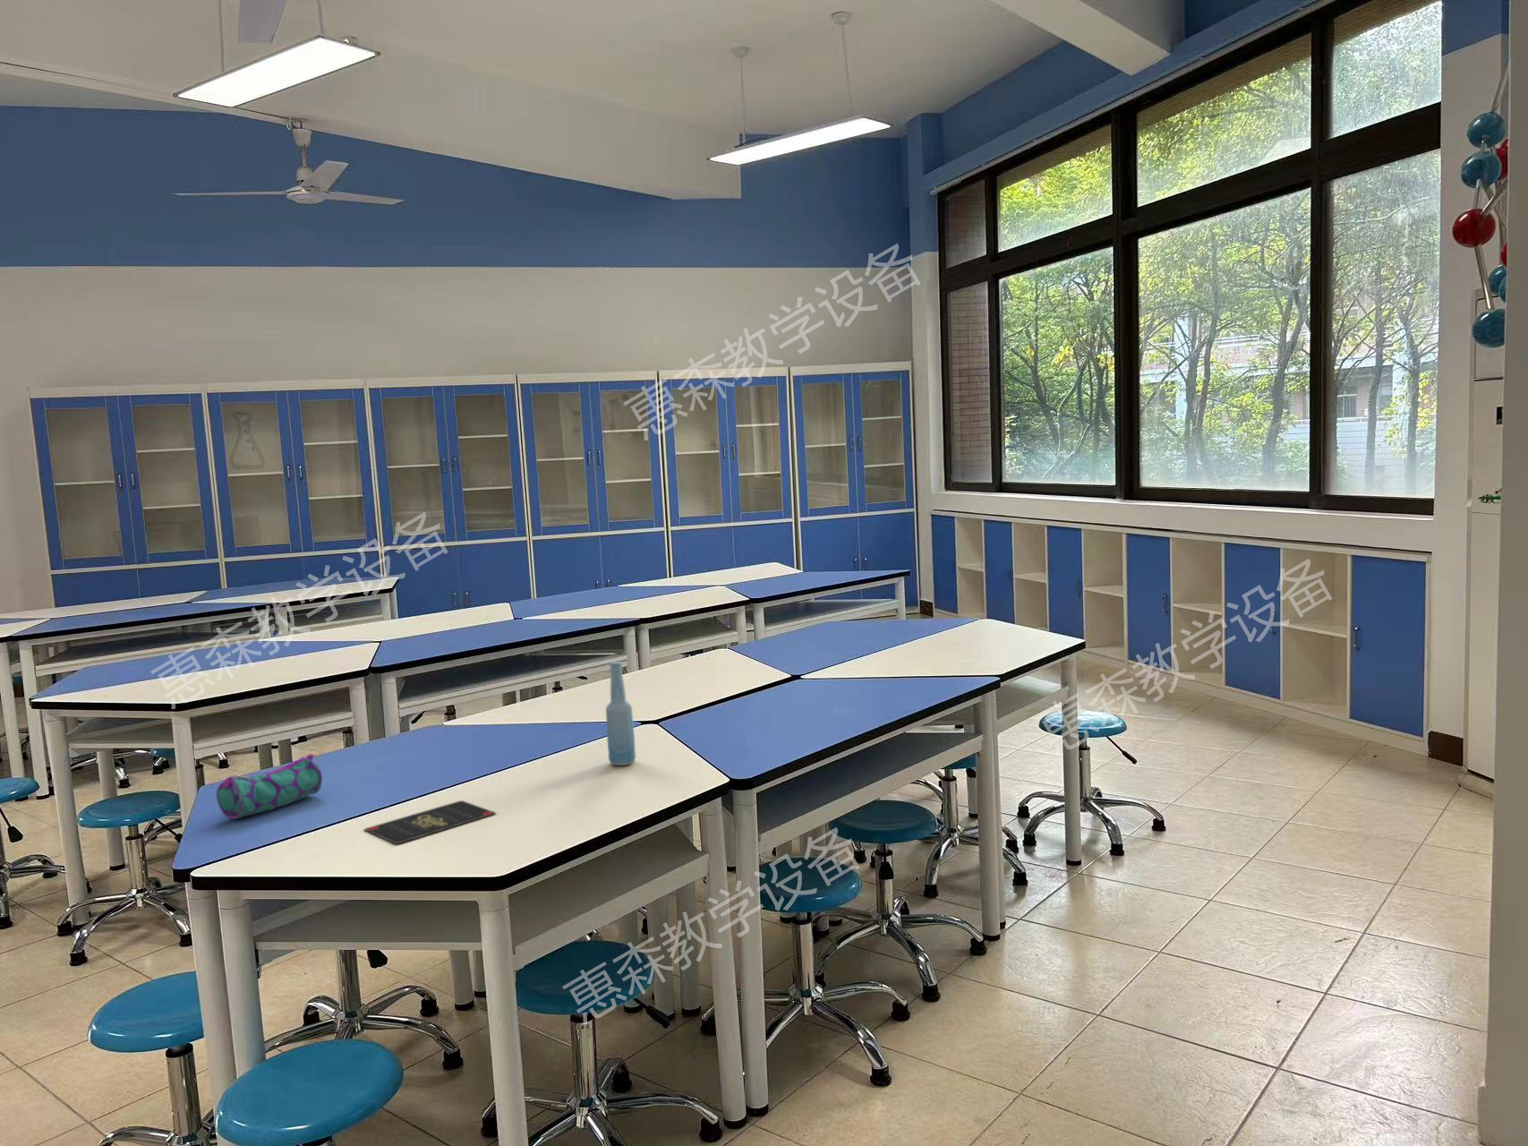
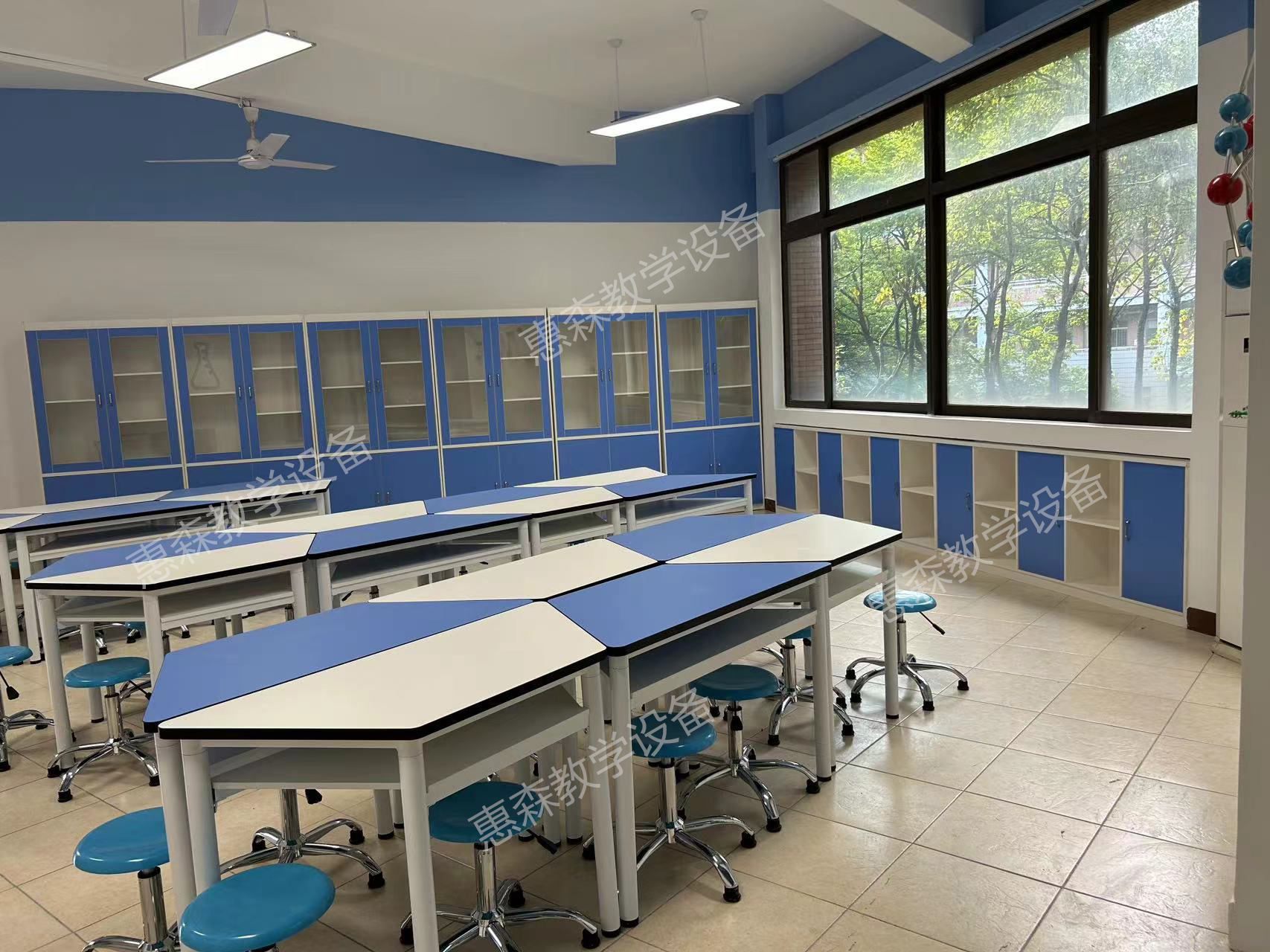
- playing card [363,799,497,844]
- pencil case [215,752,324,820]
- bottle [605,661,636,767]
